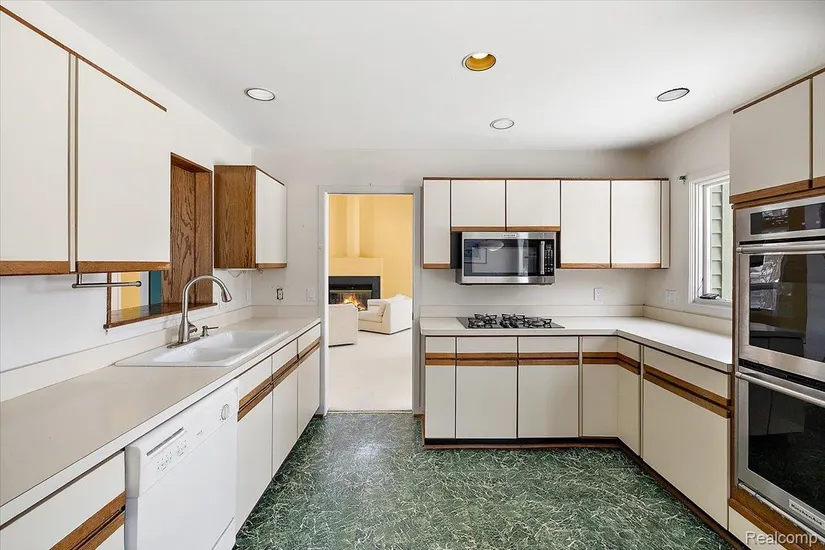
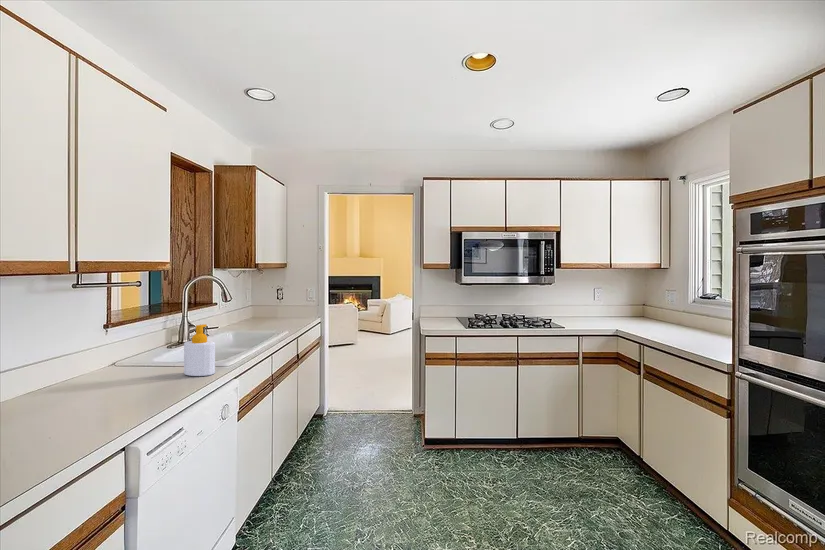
+ soap bottle [183,323,216,377]
